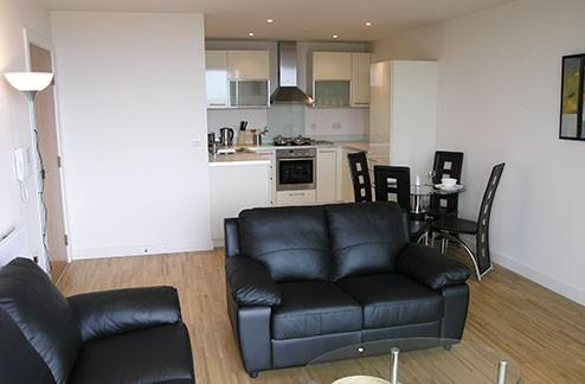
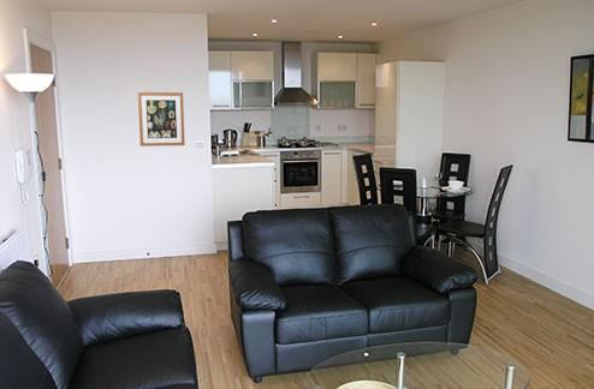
+ wall art [137,91,186,148]
